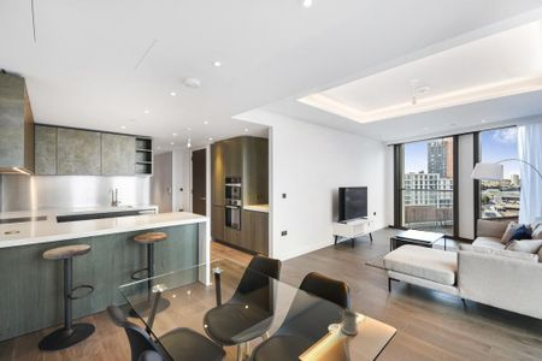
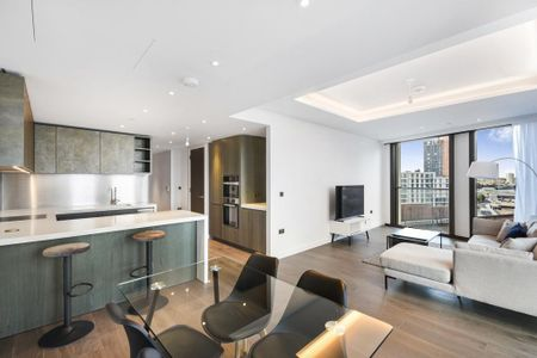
- mug [340,309,367,336]
